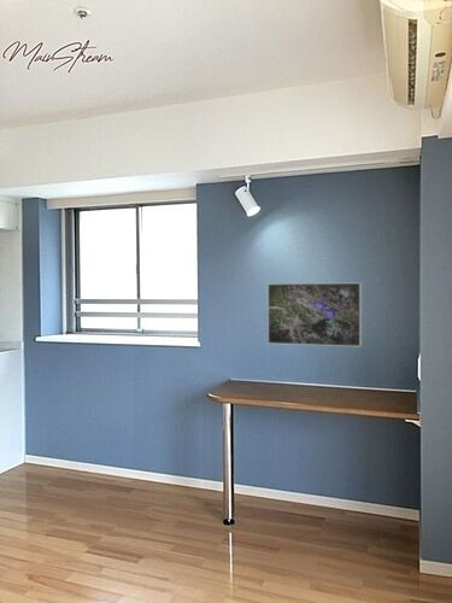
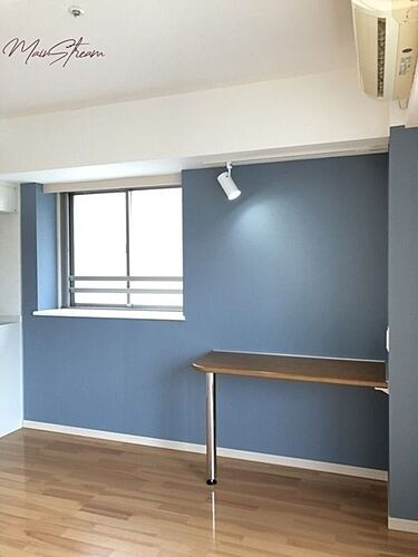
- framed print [266,281,363,347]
